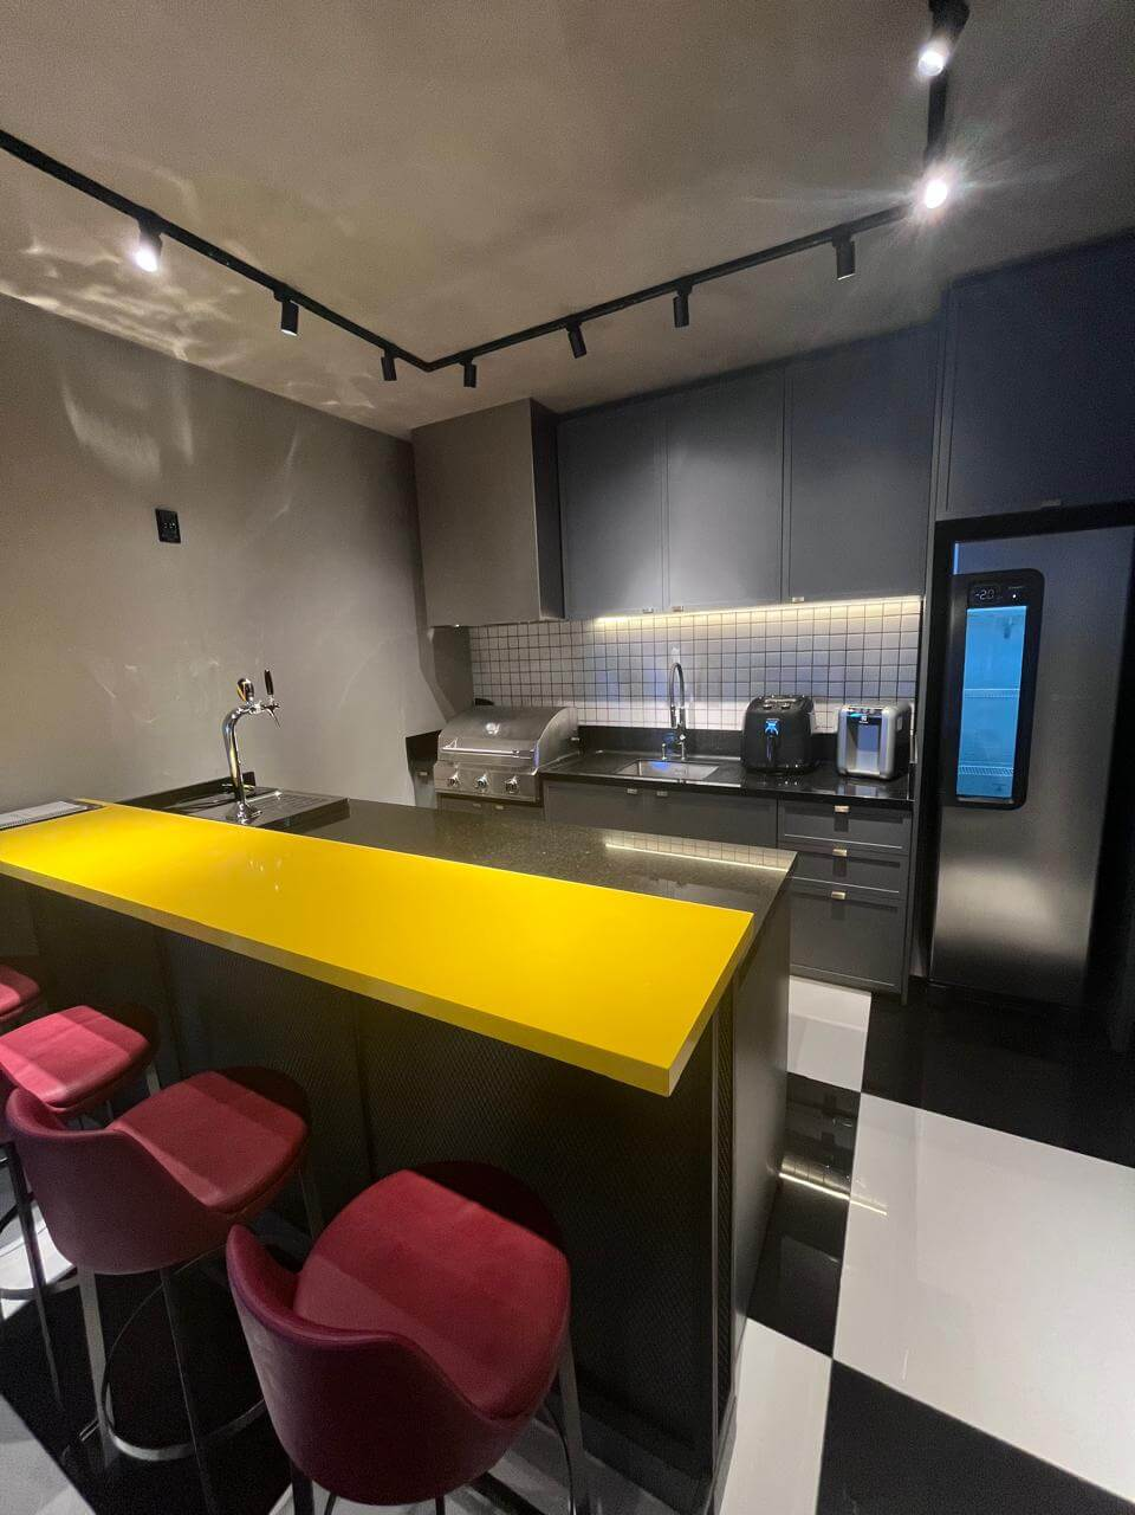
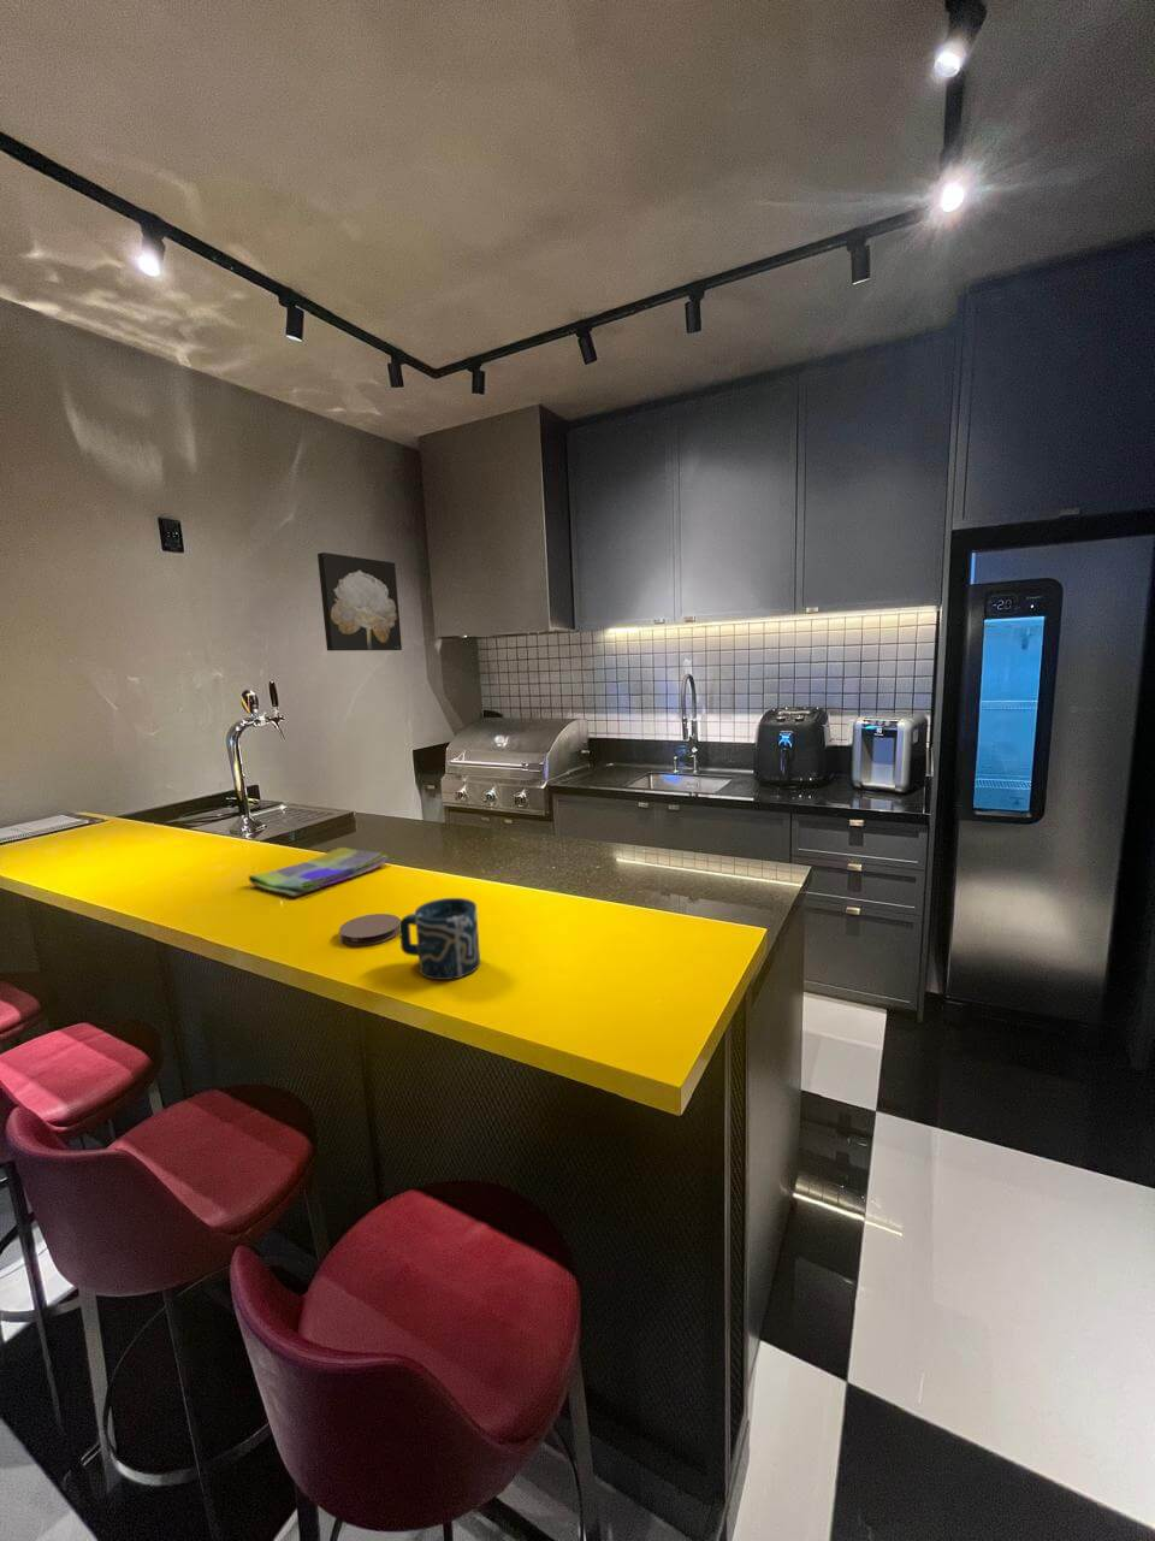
+ cup [398,897,482,982]
+ coaster [338,912,402,946]
+ dish towel [247,847,388,898]
+ wall art [317,551,403,653]
